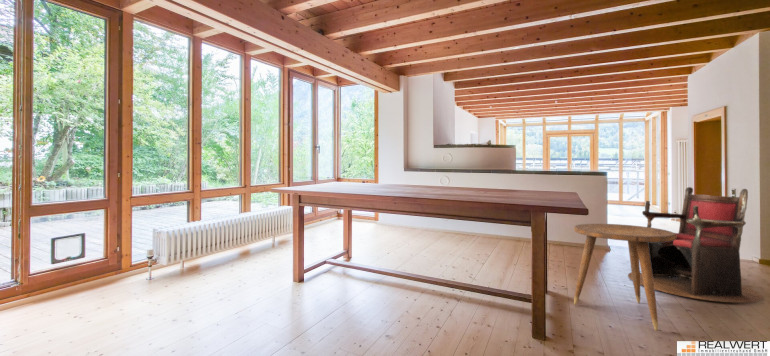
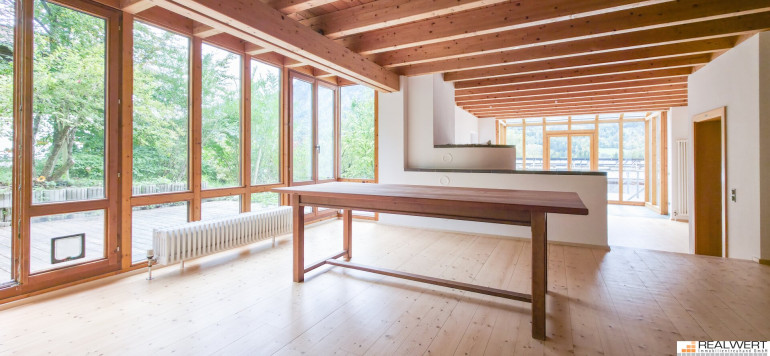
- side table [573,223,676,332]
- armchair [627,186,764,303]
